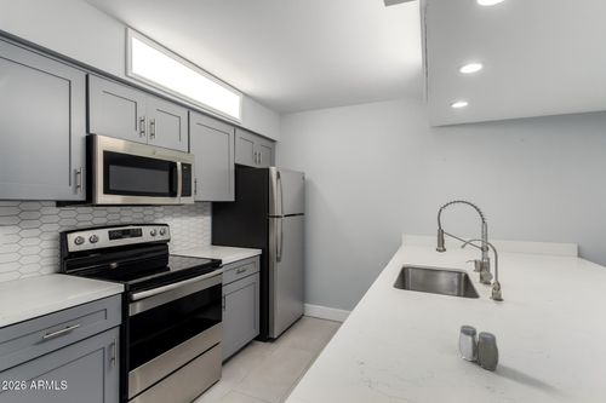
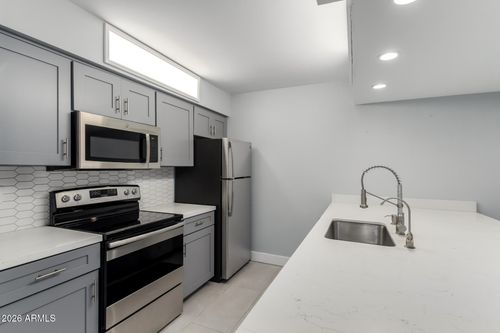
- salt and pepper shaker [458,324,499,372]
